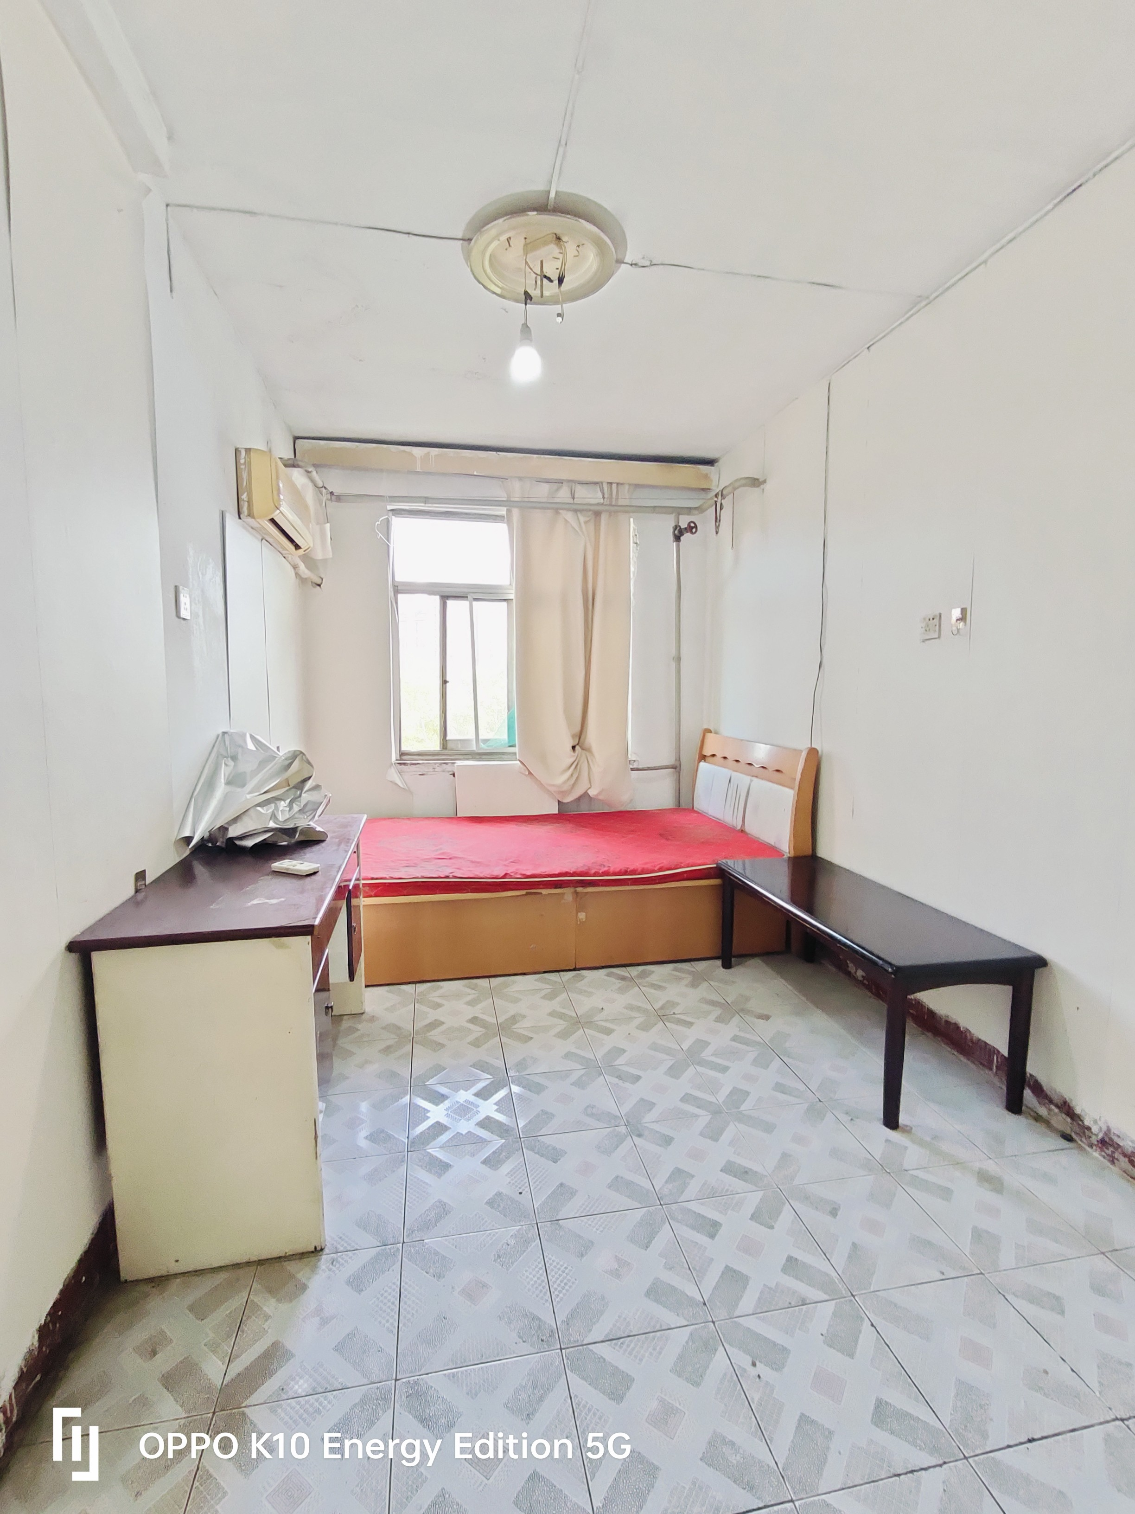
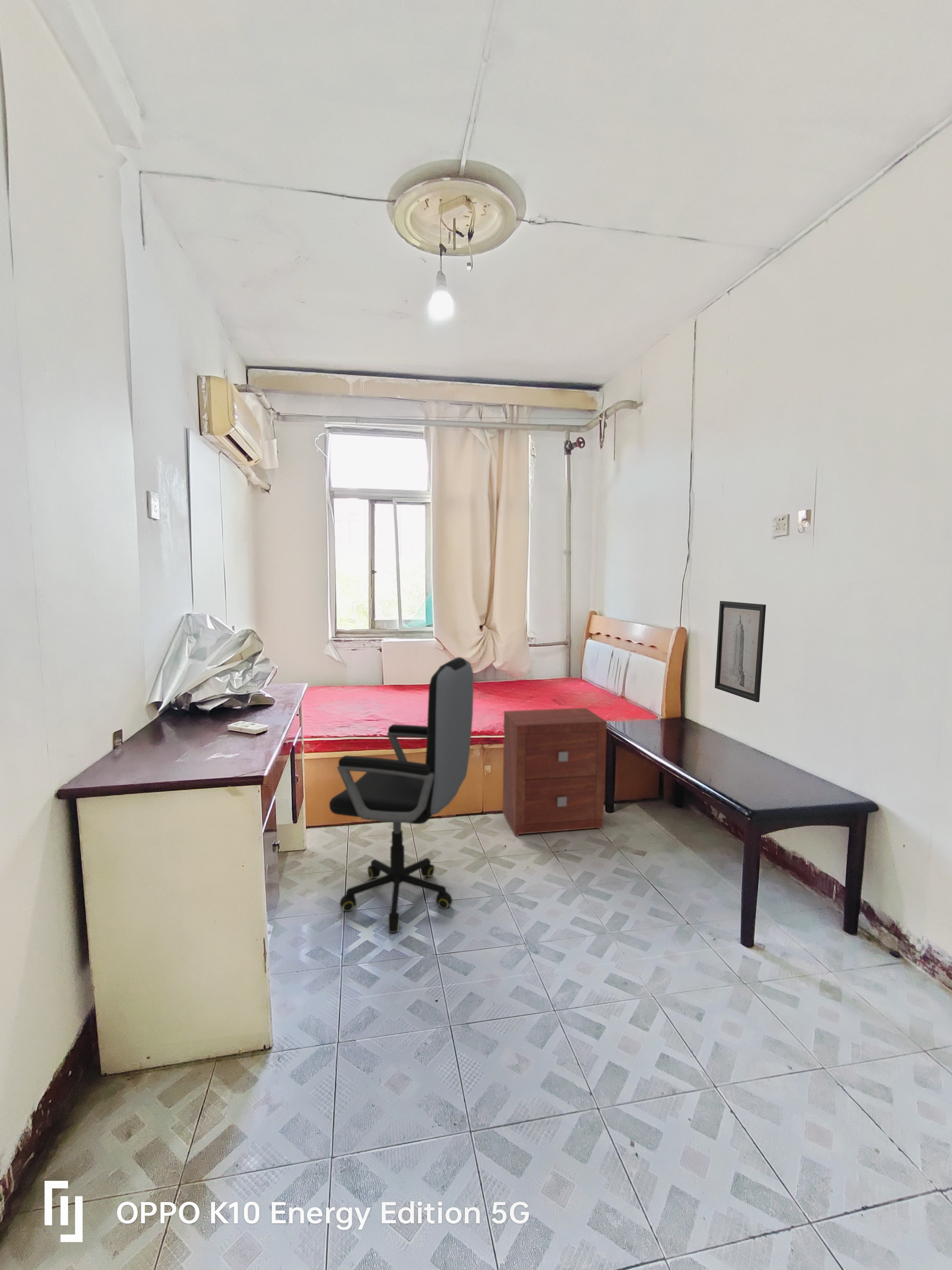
+ office chair [329,657,474,933]
+ wall art [714,601,766,703]
+ nightstand [502,707,607,837]
